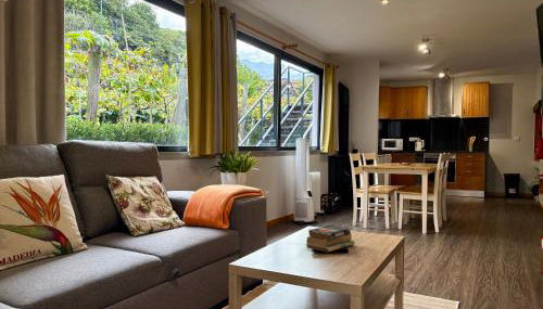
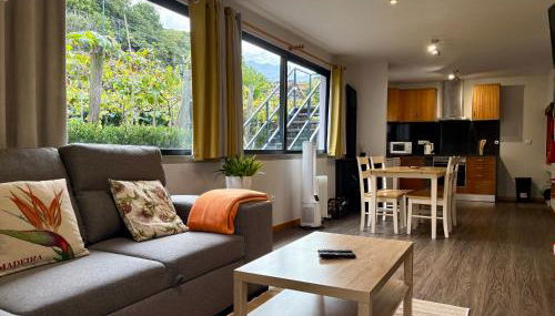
- books [305,224,356,253]
